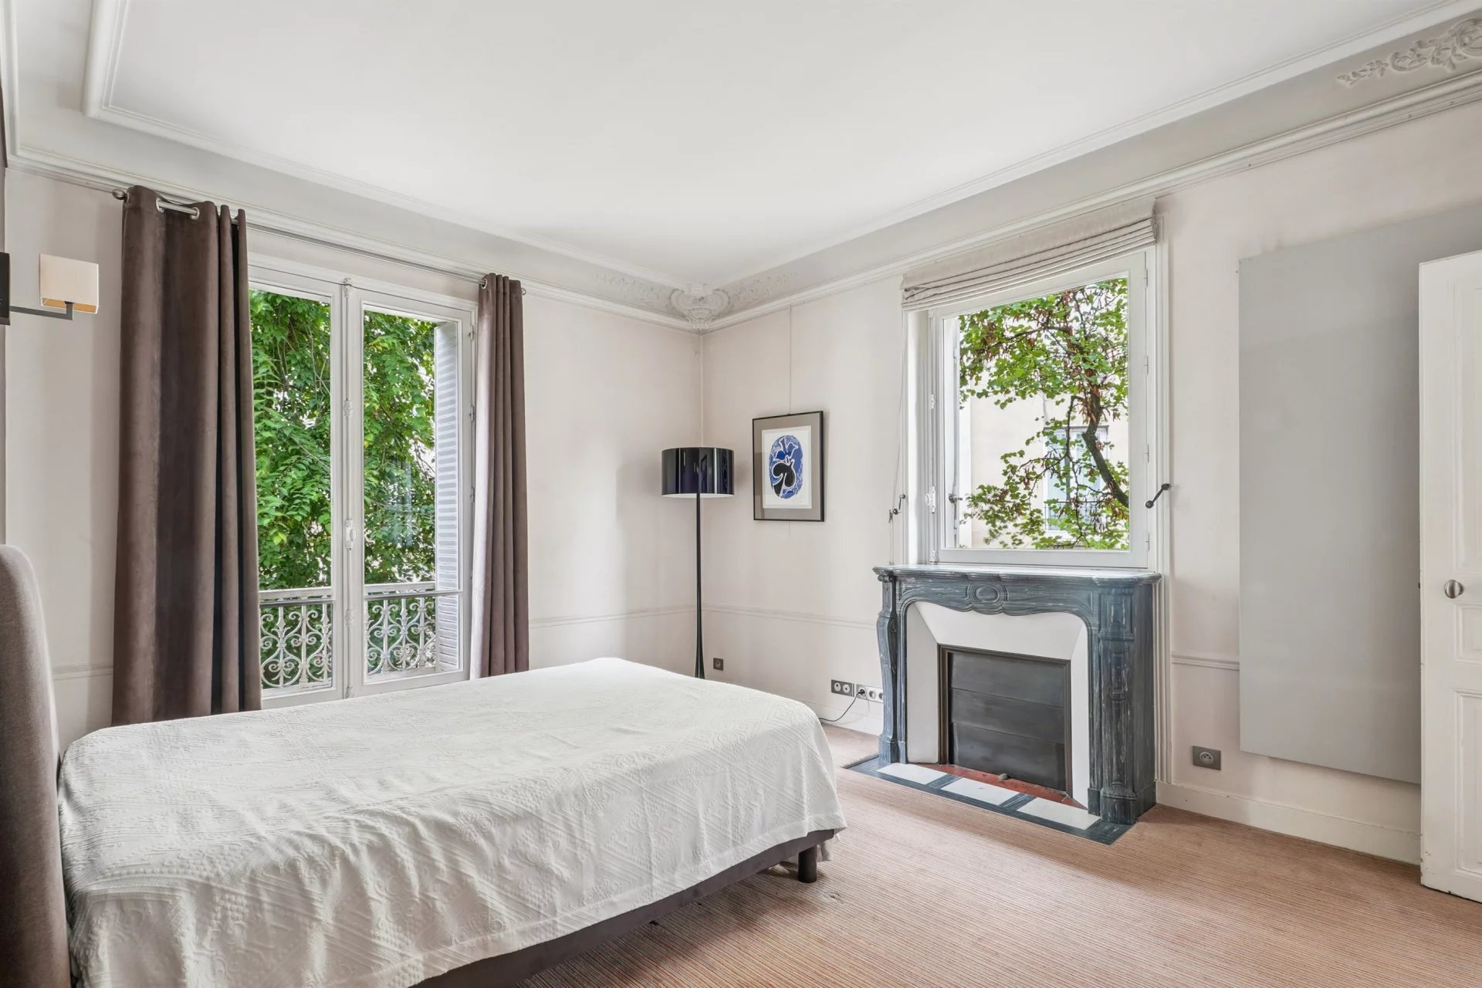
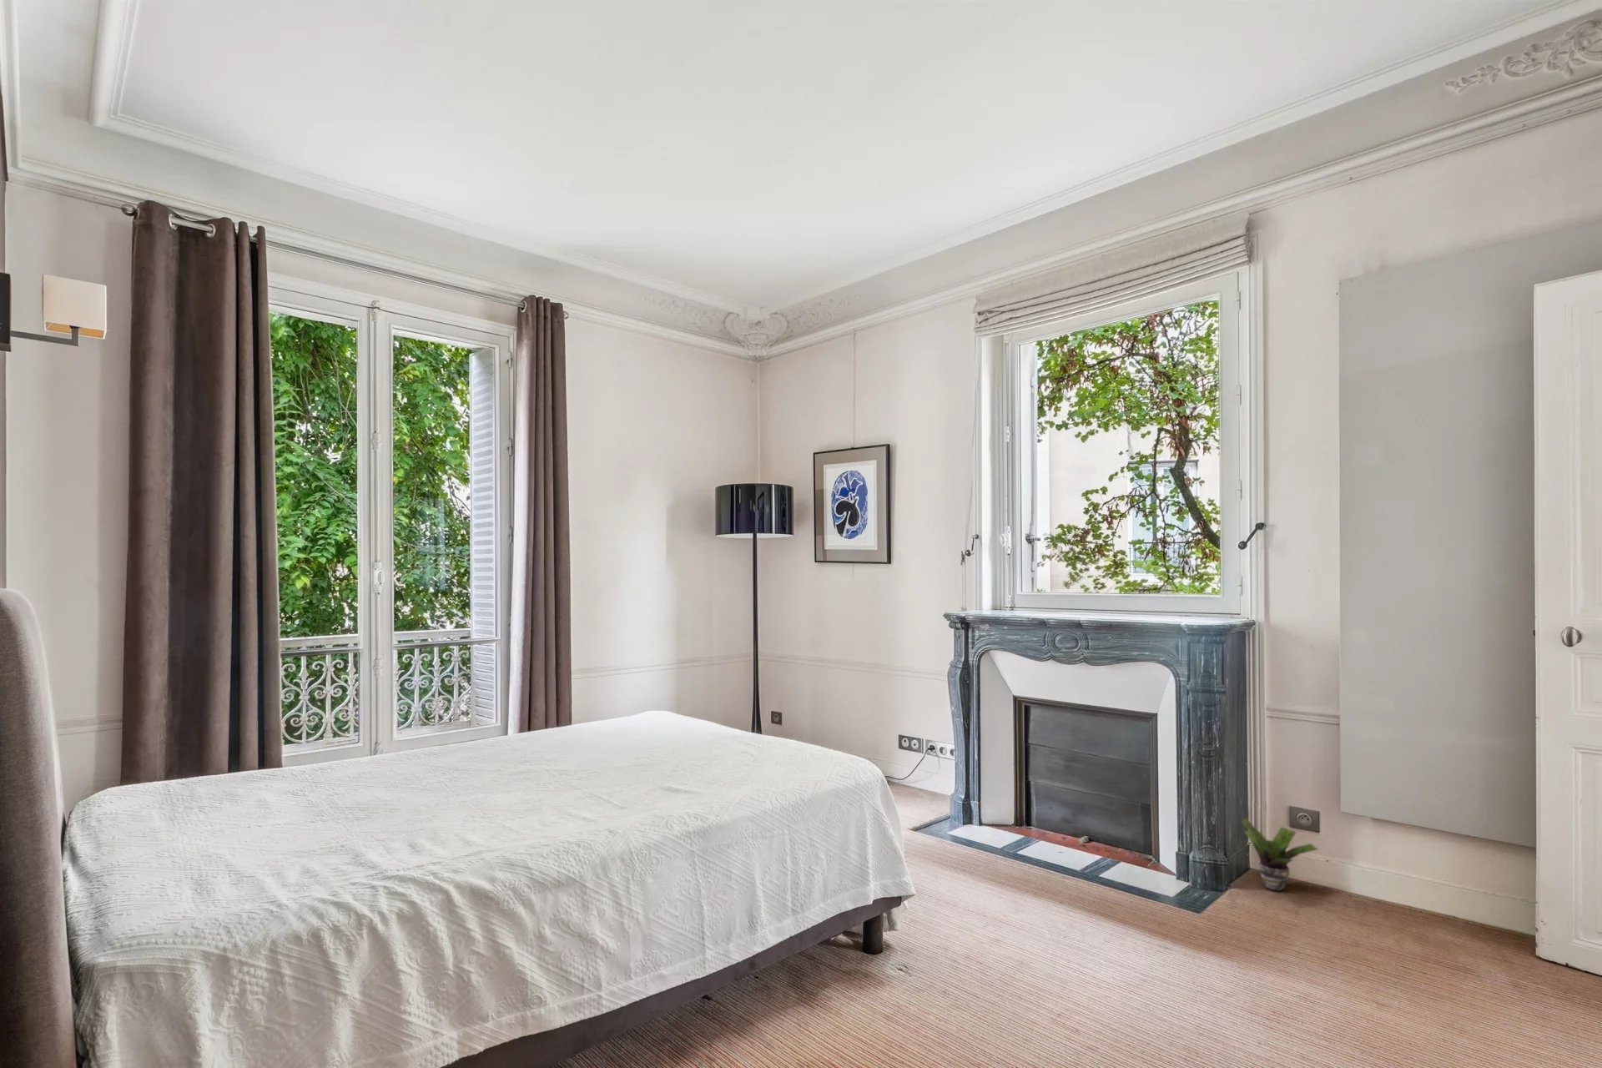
+ potted plant [1240,818,1320,892]
